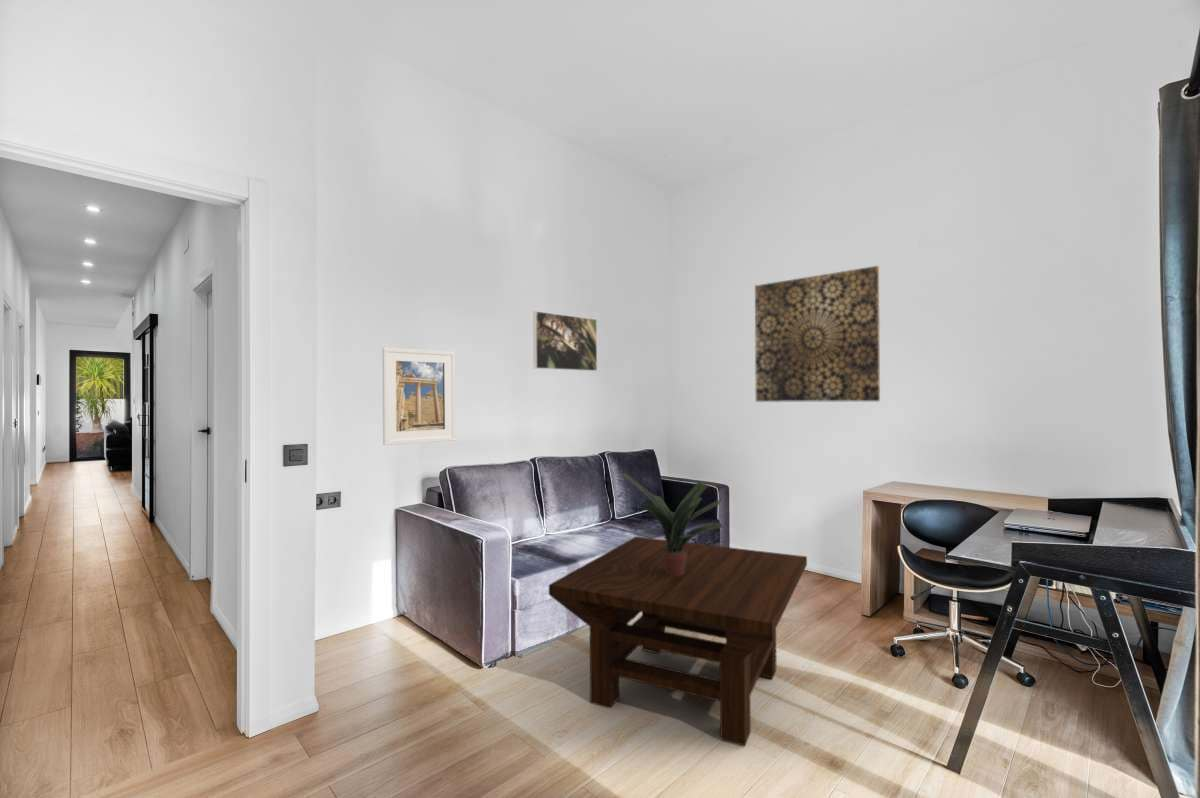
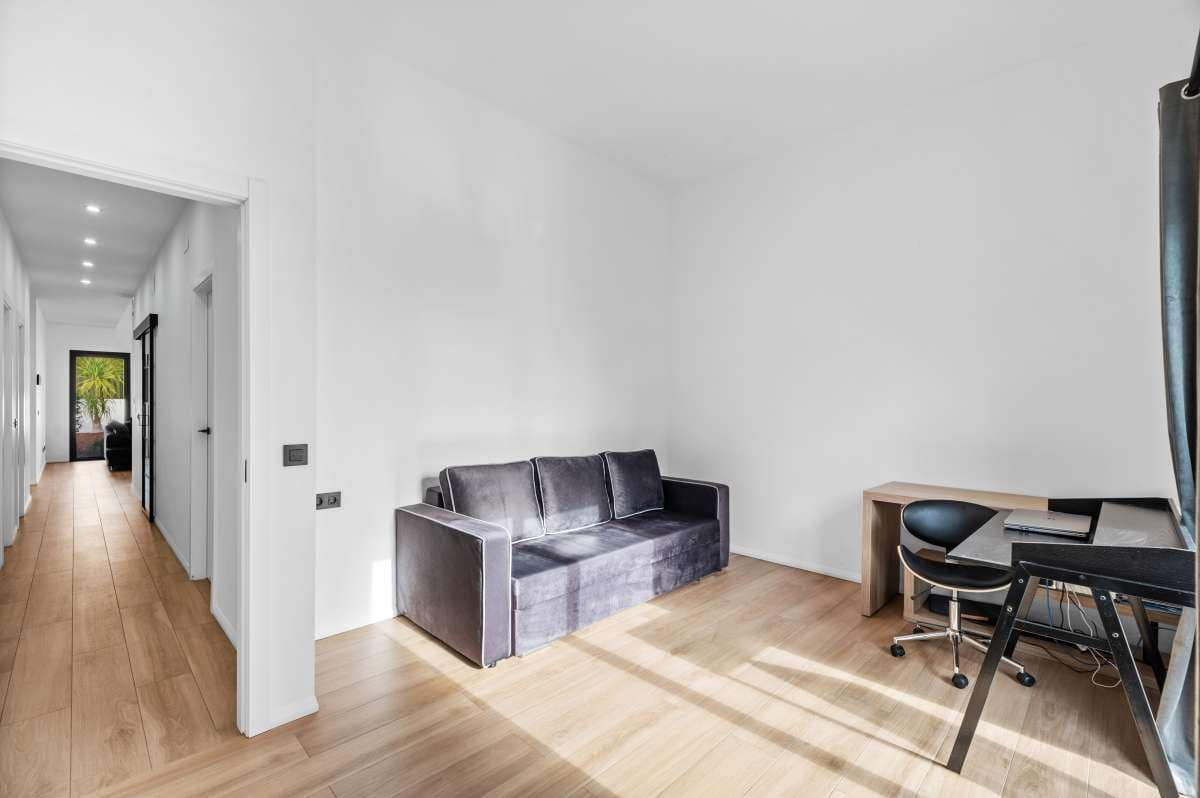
- potted plant [619,472,724,576]
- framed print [381,346,457,446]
- wall art [754,265,881,403]
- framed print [532,310,598,372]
- coffee table [548,536,808,747]
